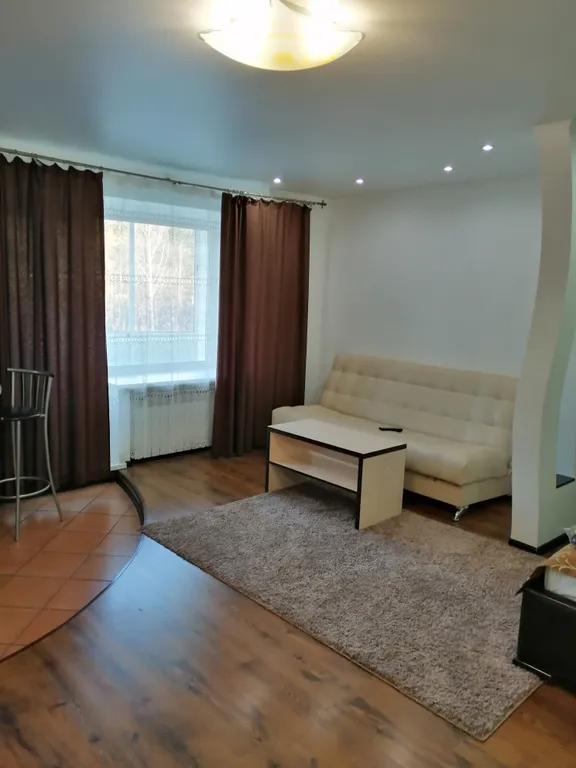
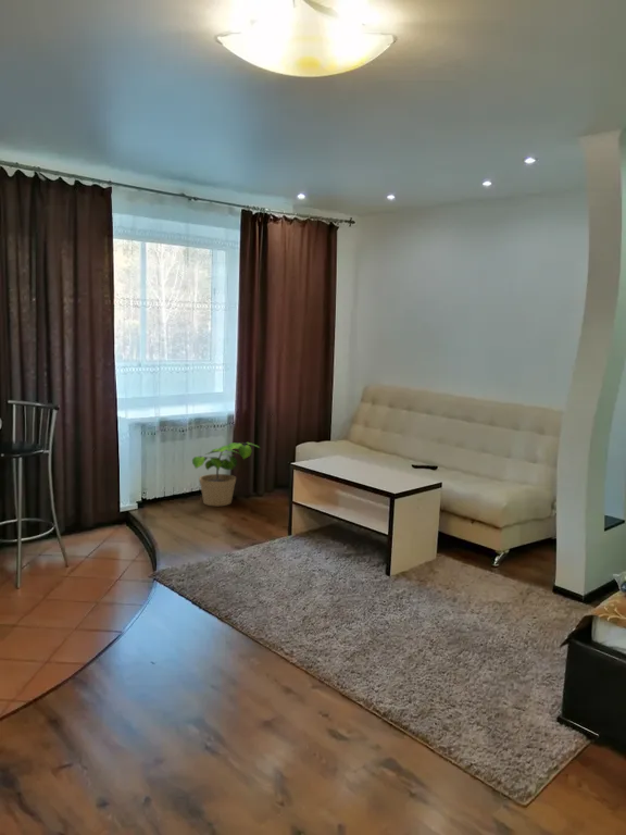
+ potted plant [191,441,261,507]
